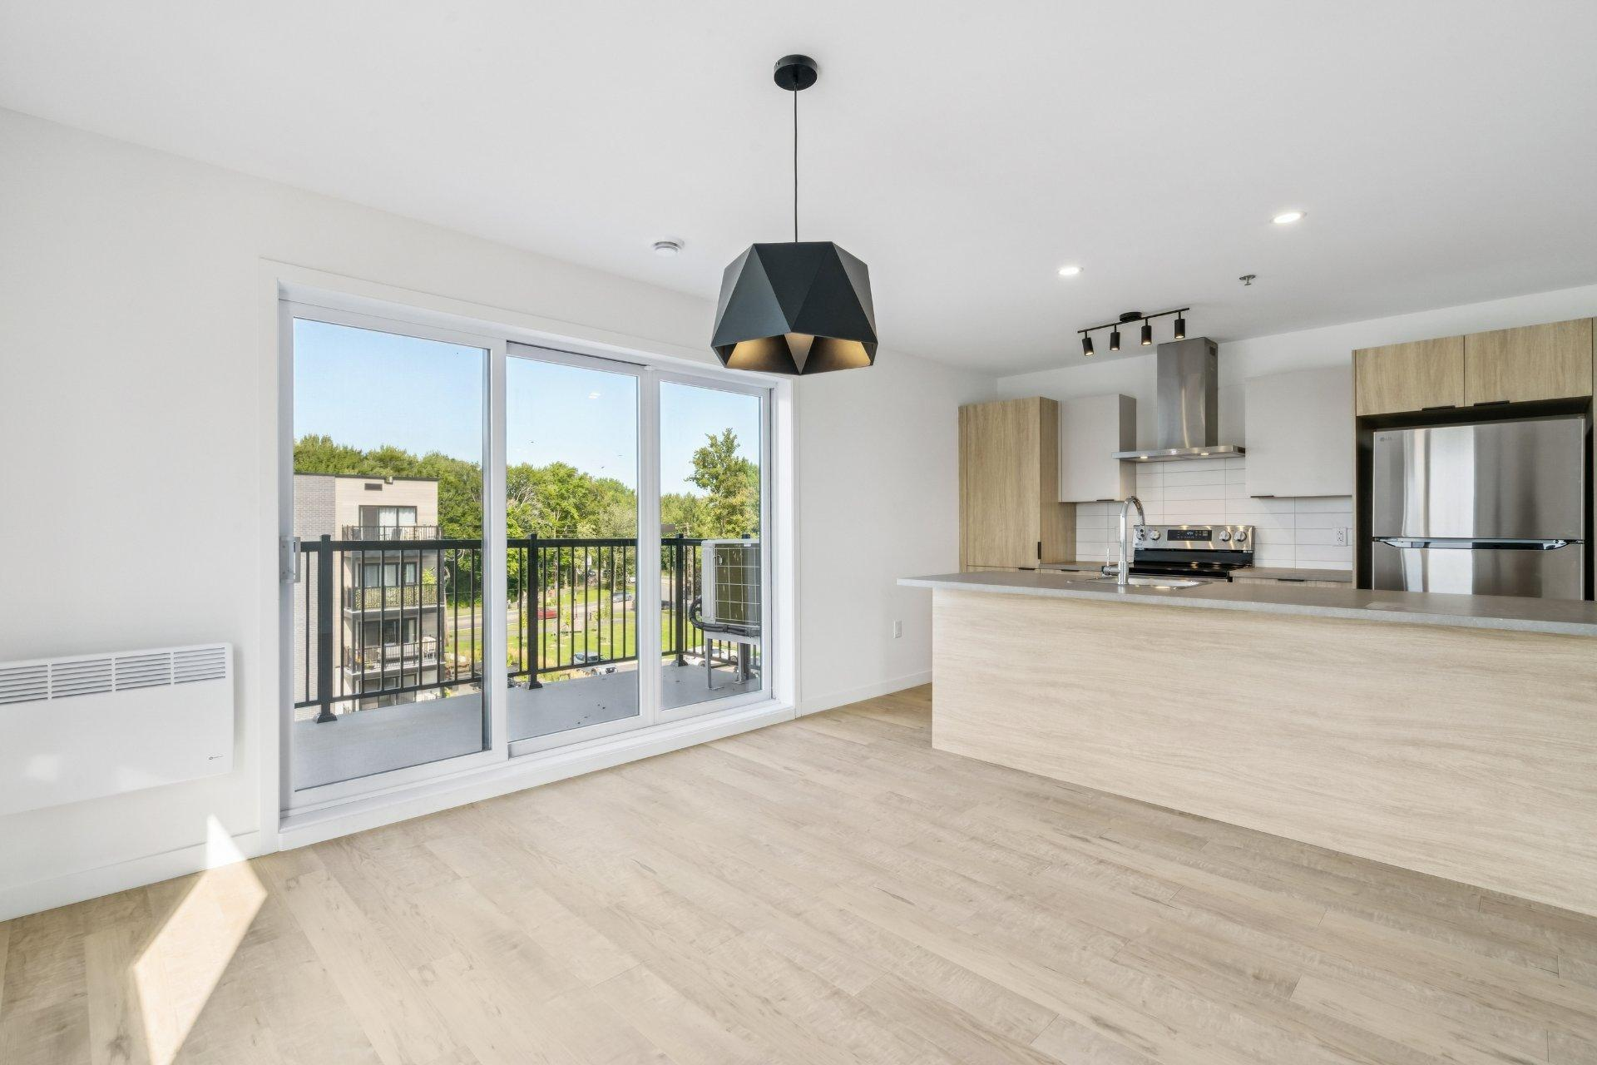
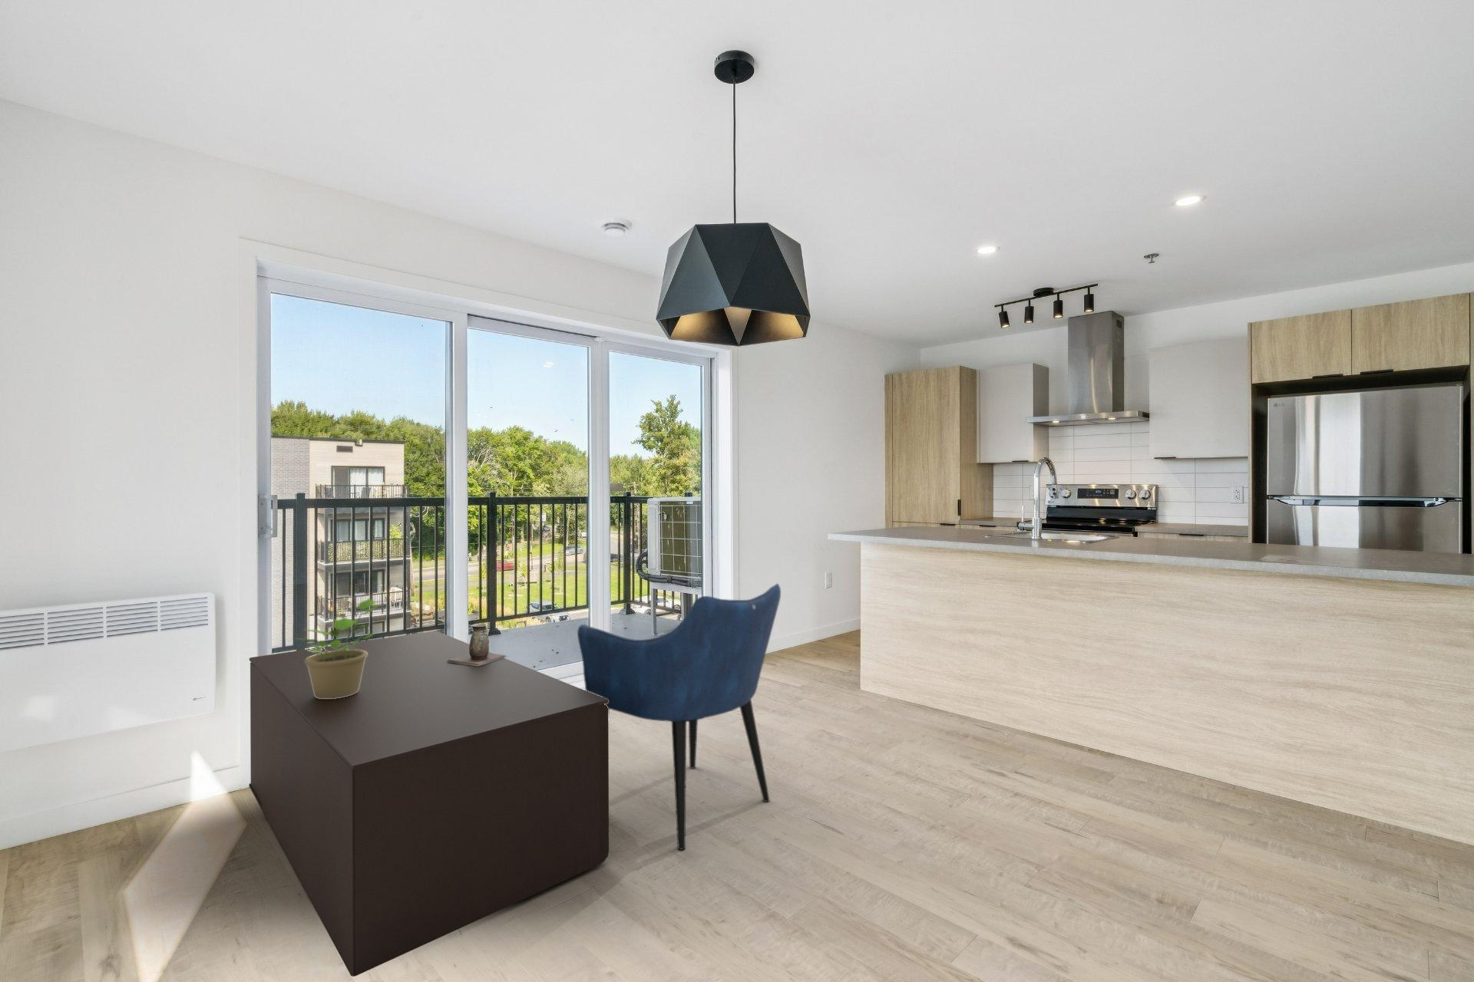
+ media console [248,630,610,978]
+ potted plant [291,598,384,699]
+ decorative vase [446,623,508,666]
+ armchair [577,582,782,850]
